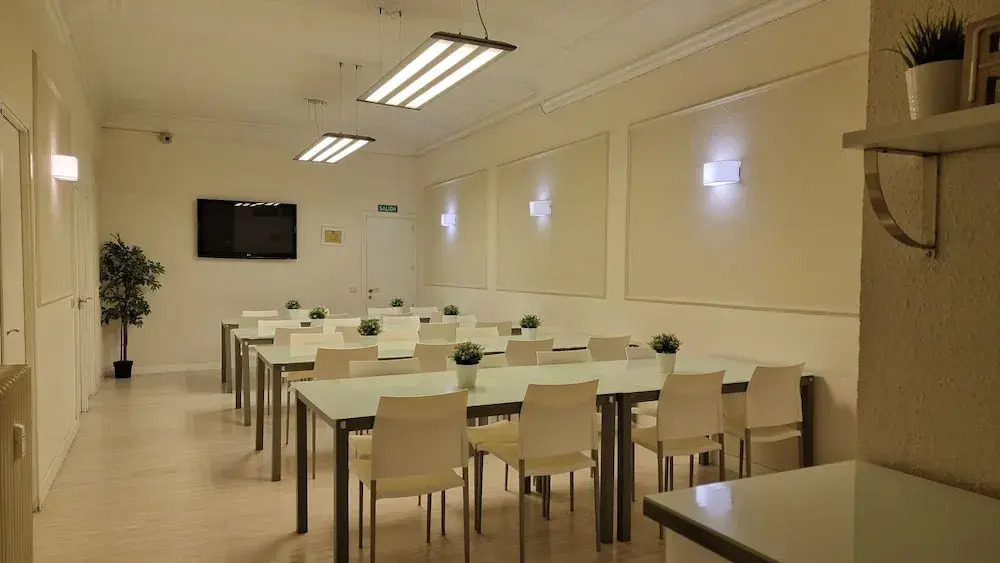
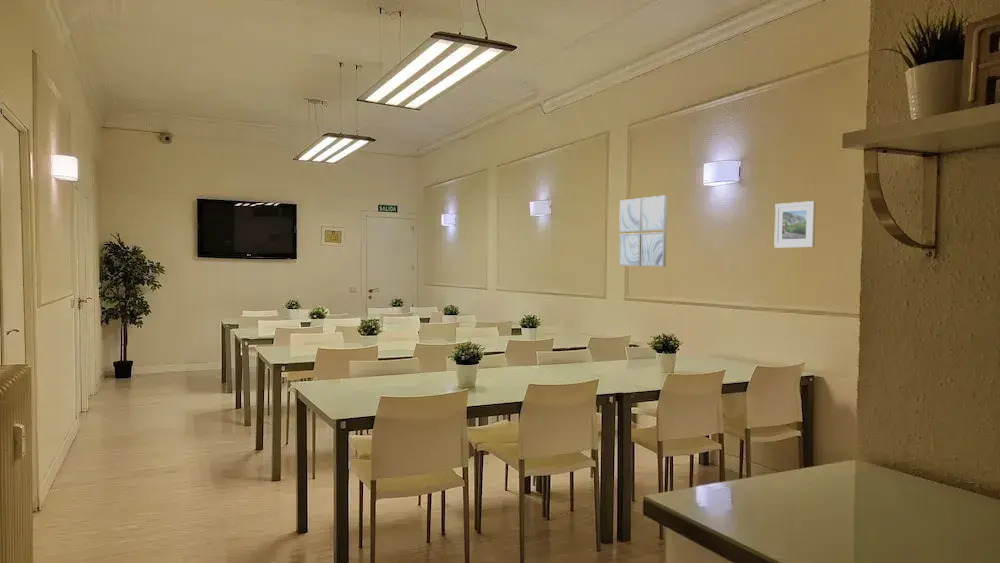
+ wall art [618,194,668,268]
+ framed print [773,200,817,248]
